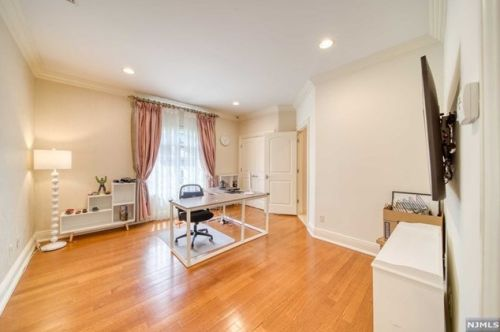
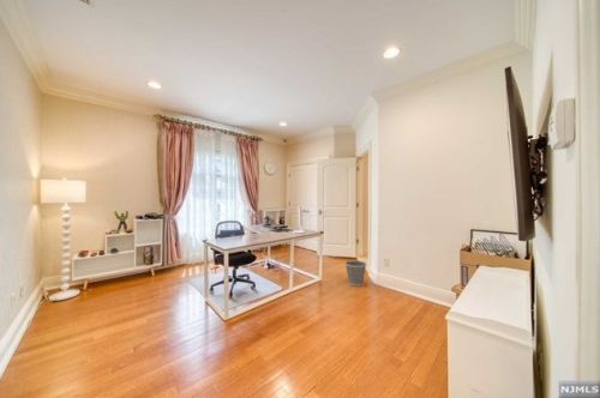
+ wastebasket [344,259,367,288]
